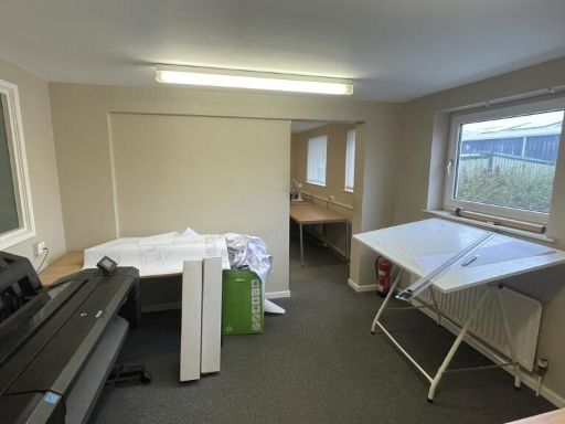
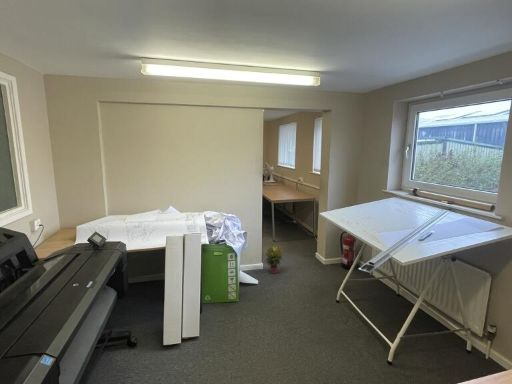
+ potted plant [265,245,284,275]
